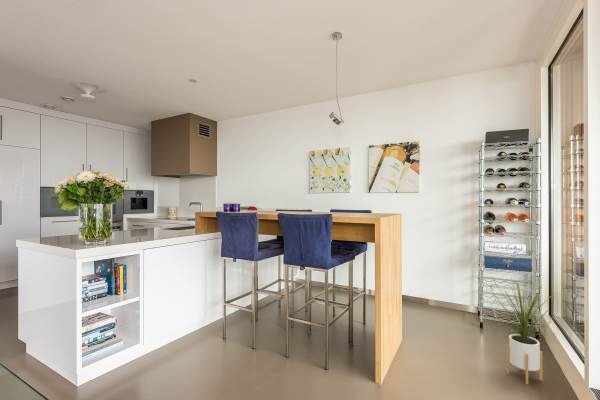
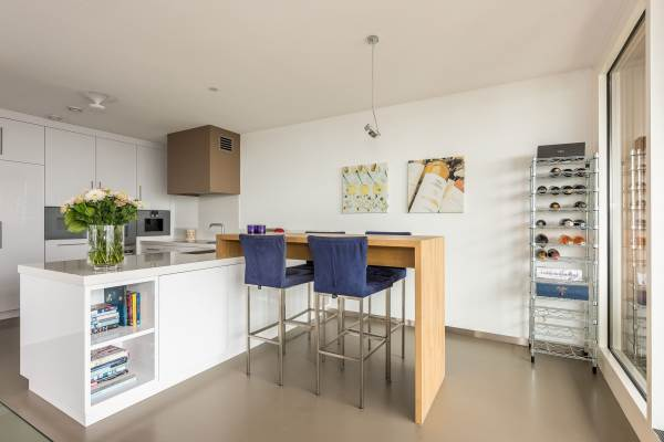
- house plant [494,277,558,385]
